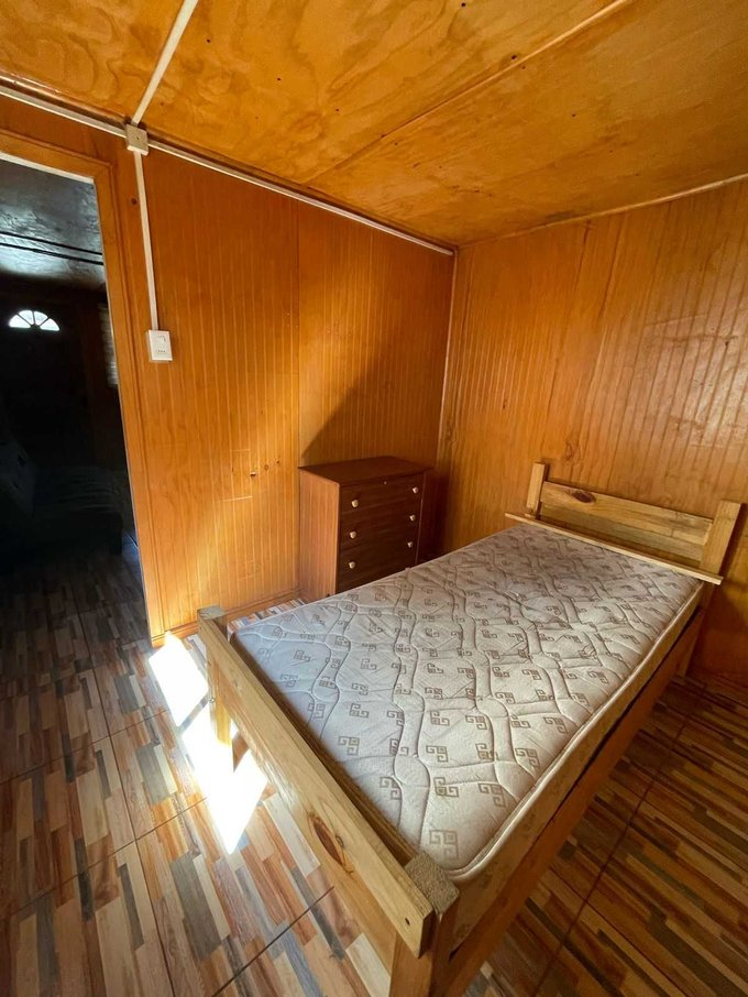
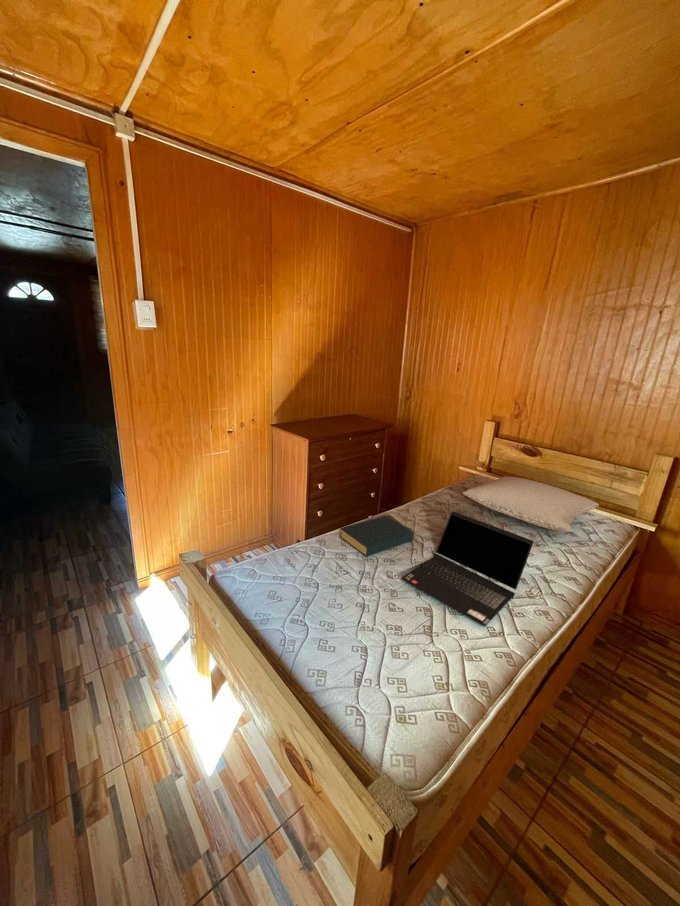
+ hardback book [339,515,415,557]
+ laptop computer [400,510,535,627]
+ pillow [462,475,600,532]
